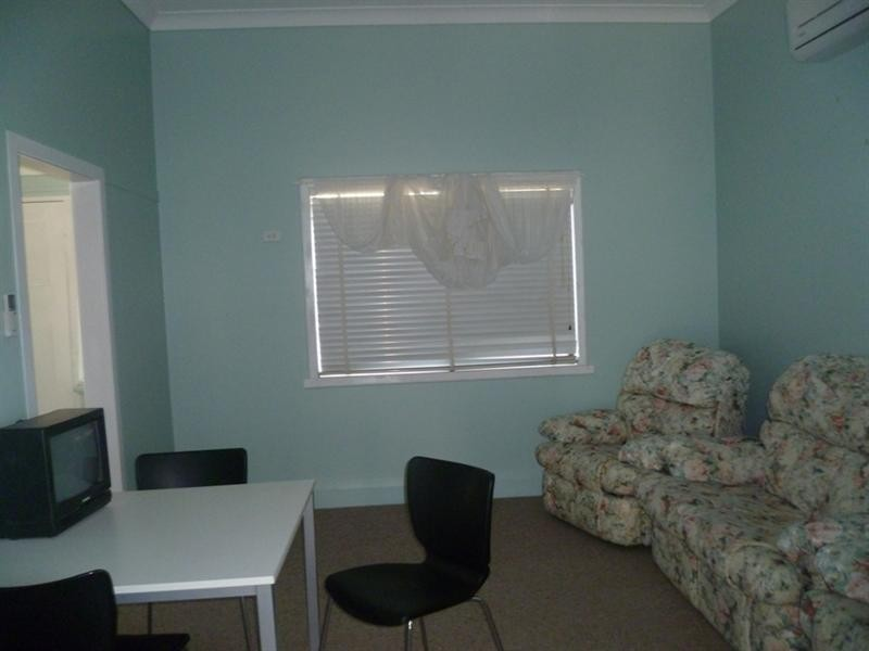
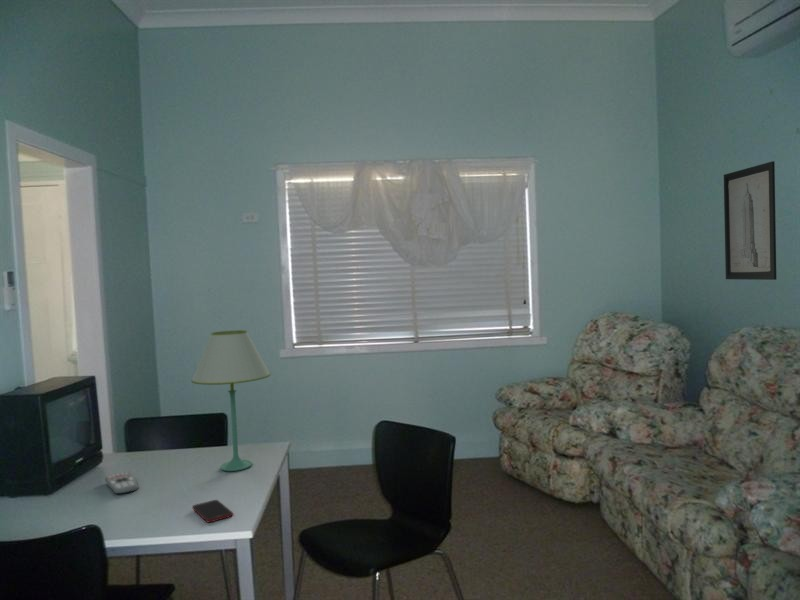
+ remote control [104,471,139,495]
+ table lamp [190,329,272,472]
+ wall art [723,160,777,281]
+ cell phone [191,499,234,524]
